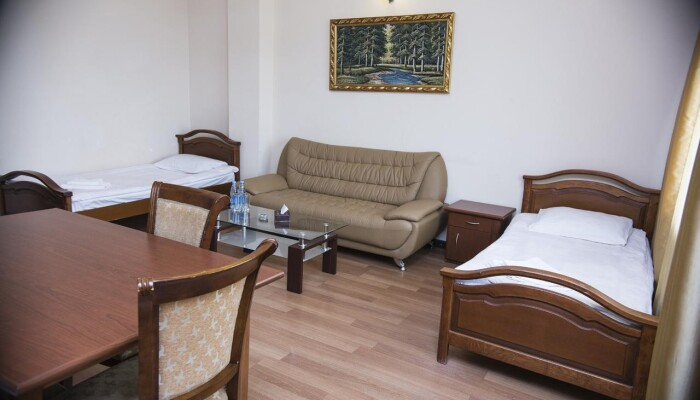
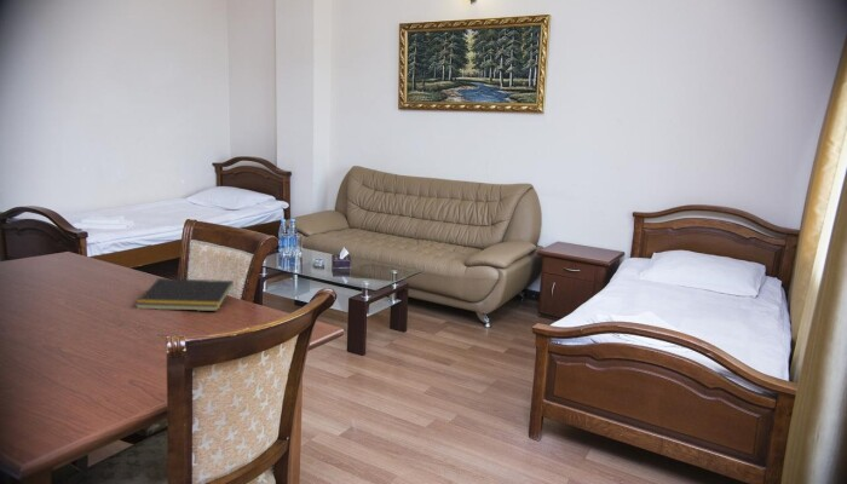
+ notepad [134,277,235,312]
